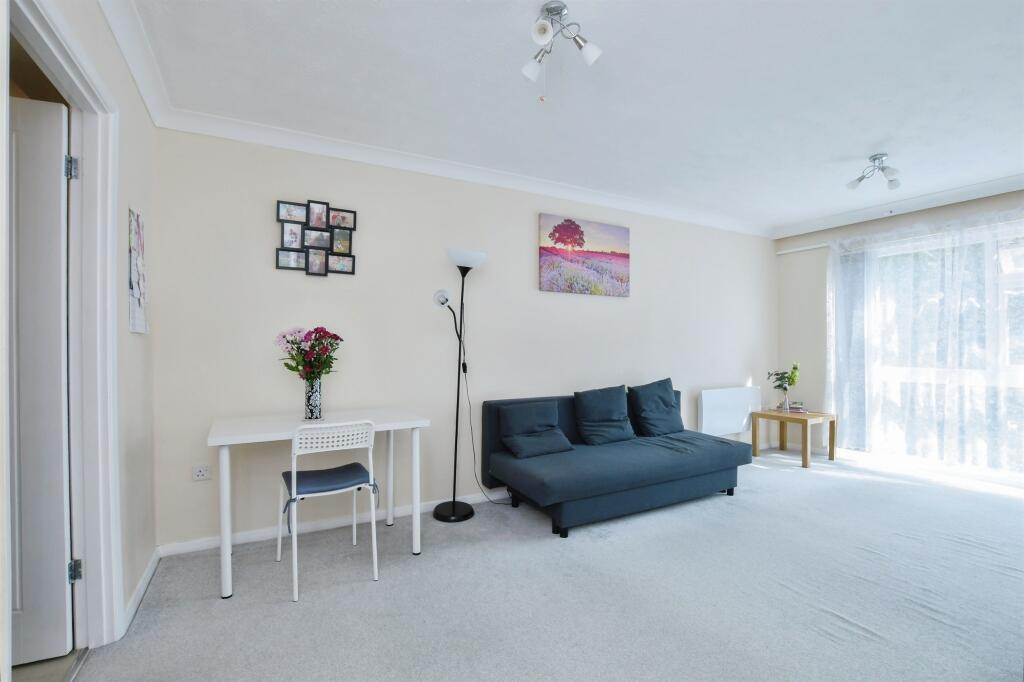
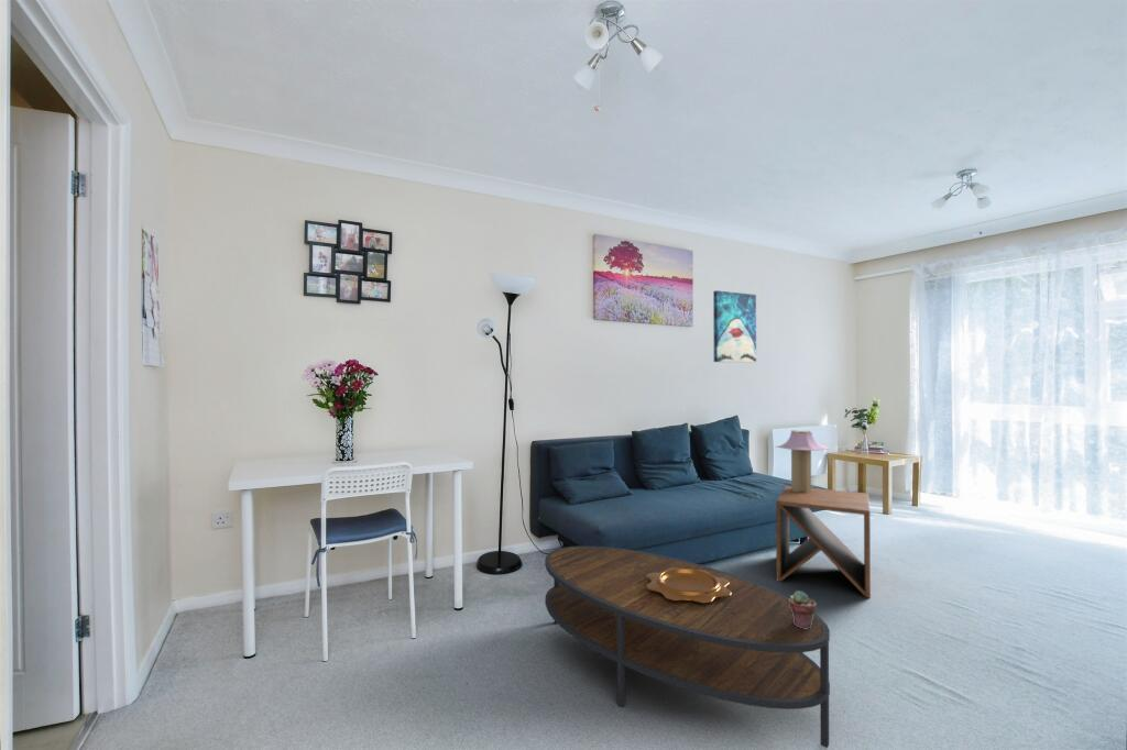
+ table lamp [775,429,830,493]
+ side table [775,485,872,599]
+ decorative bowl [646,567,732,603]
+ coffee table [544,545,831,749]
+ wall art [712,289,757,364]
+ potted succulent [789,589,818,629]
